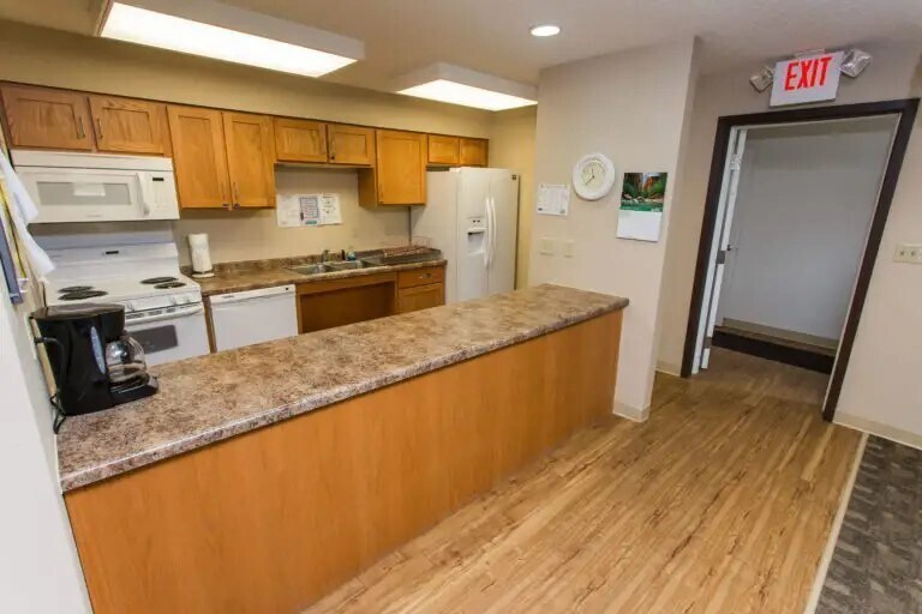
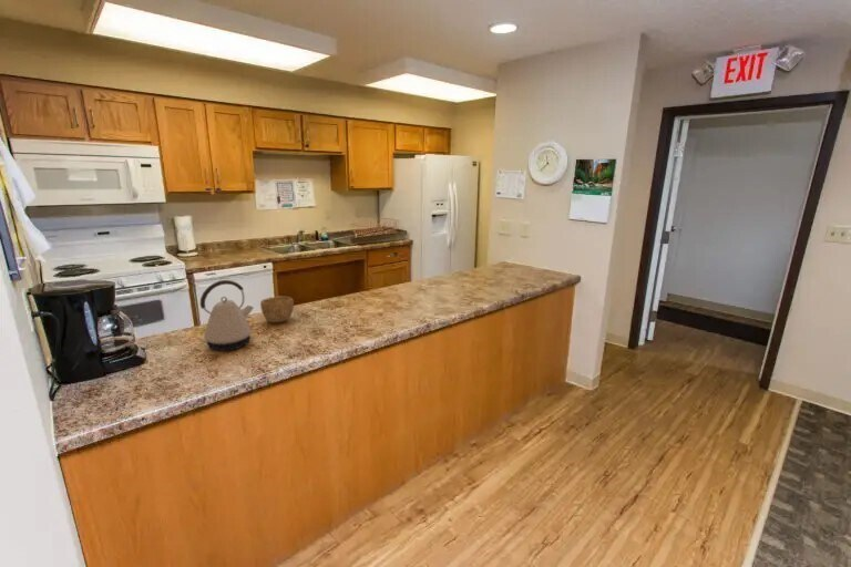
+ bowl [259,295,295,323]
+ kettle [199,279,255,352]
